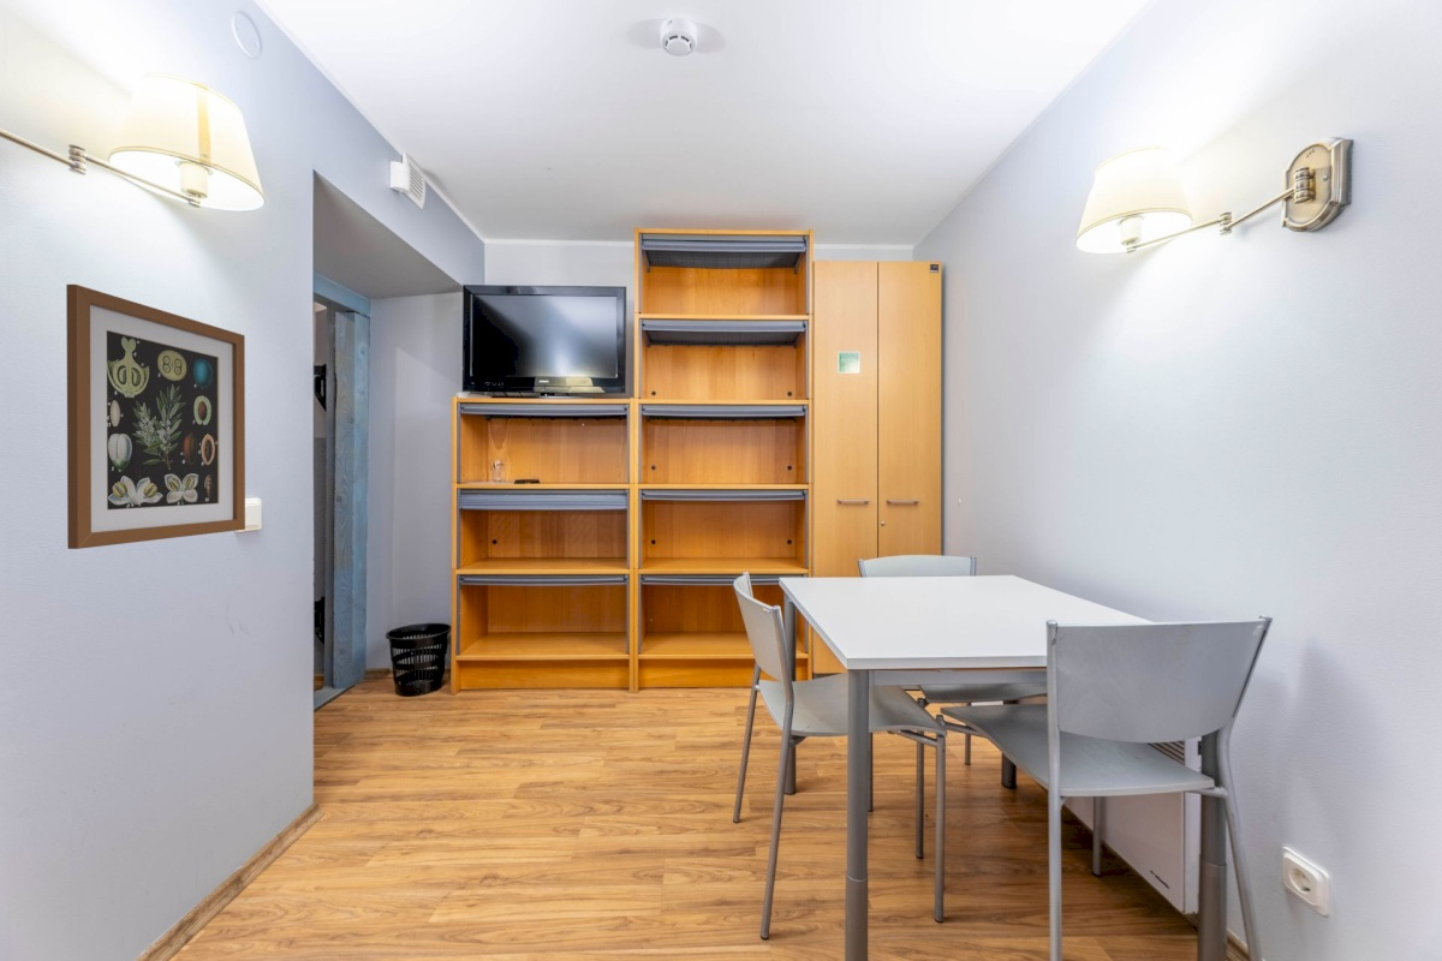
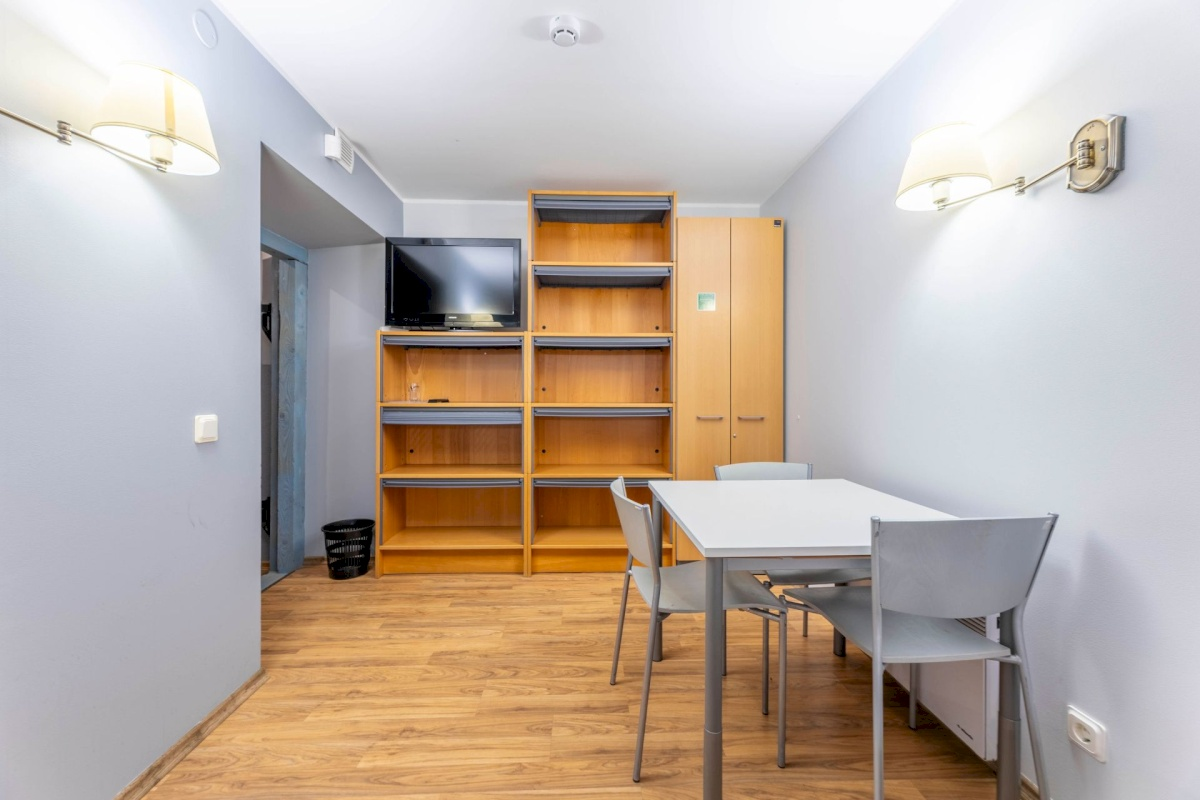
- wall art [65,283,246,550]
